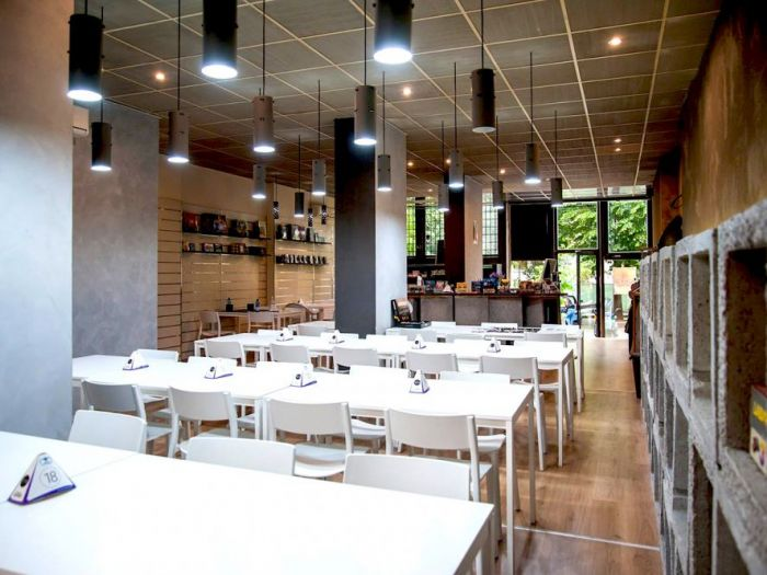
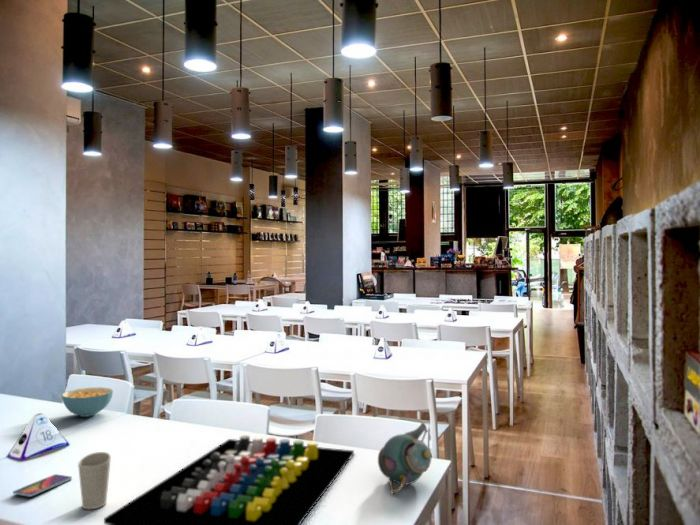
+ cup [77,451,112,510]
+ board game [103,434,355,525]
+ teapot [377,421,432,495]
+ smartphone [12,473,73,498]
+ cereal bowl [61,386,114,418]
